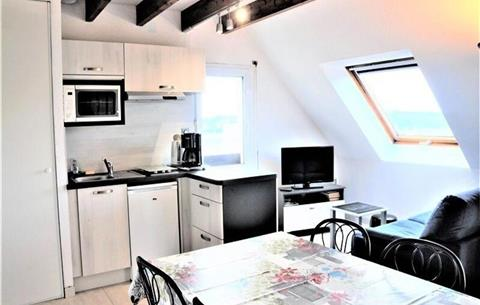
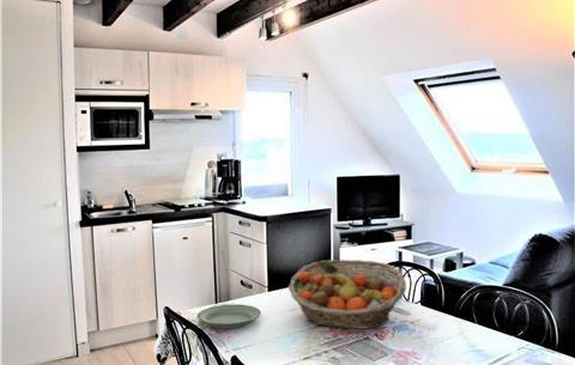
+ plate [196,303,262,329]
+ fruit basket [288,258,407,330]
